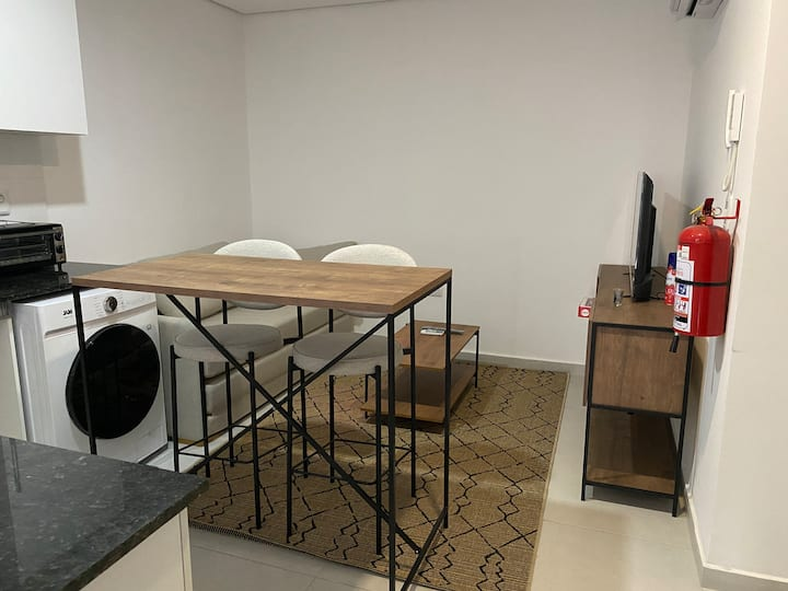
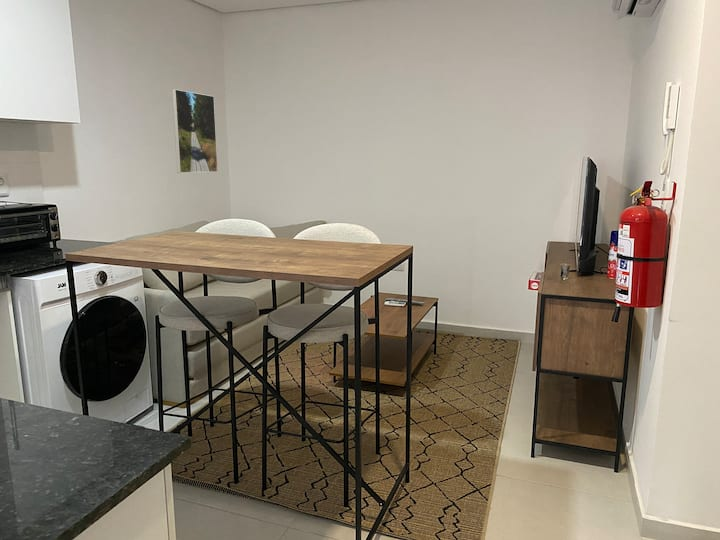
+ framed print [171,88,219,174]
